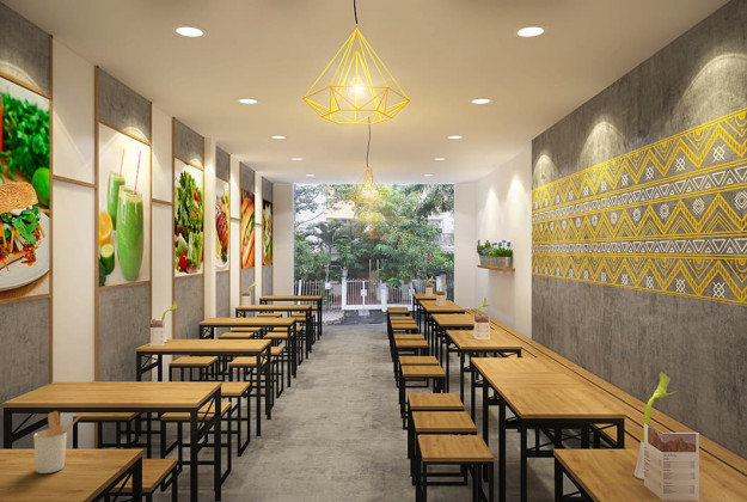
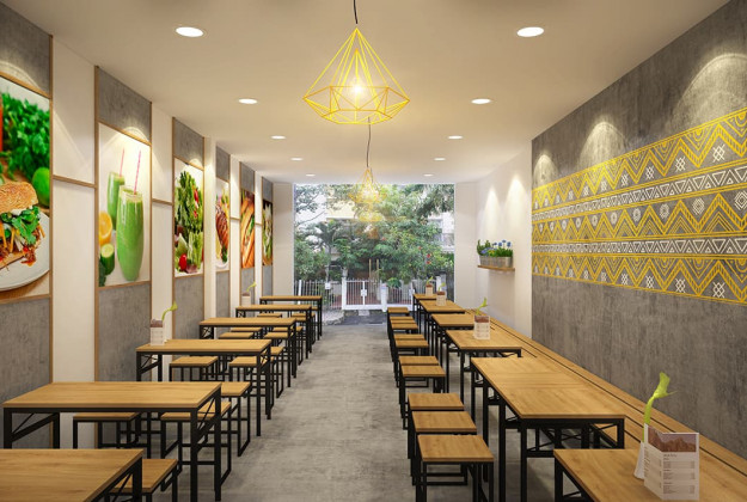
- utensil holder [32,410,84,475]
